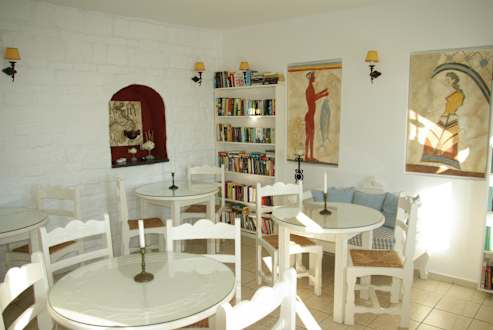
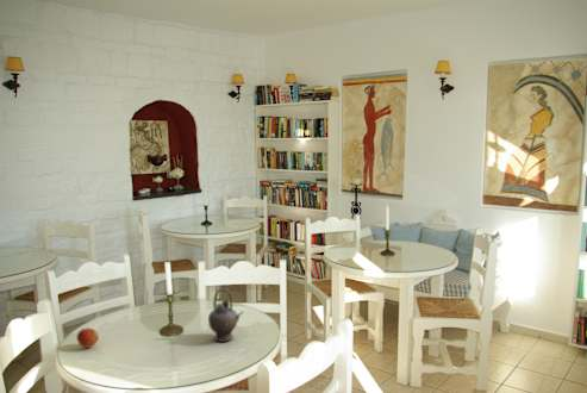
+ fruit [75,326,100,349]
+ teapot [207,287,245,343]
